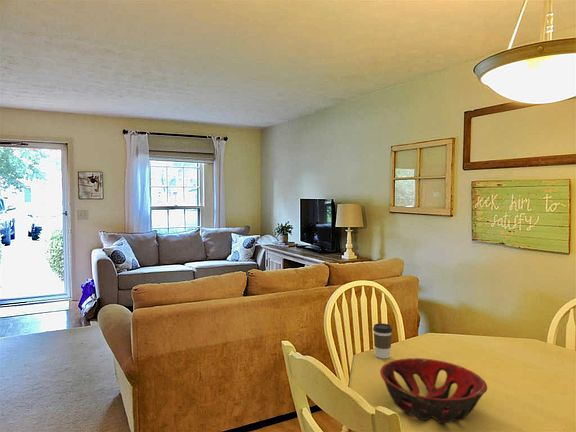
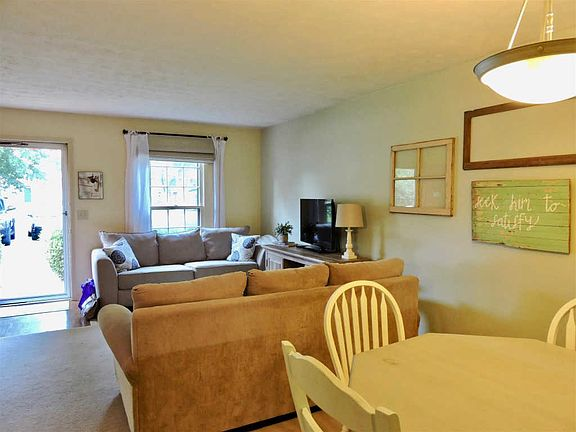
- decorative bowl [379,357,488,425]
- coffee cup [372,322,393,360]
